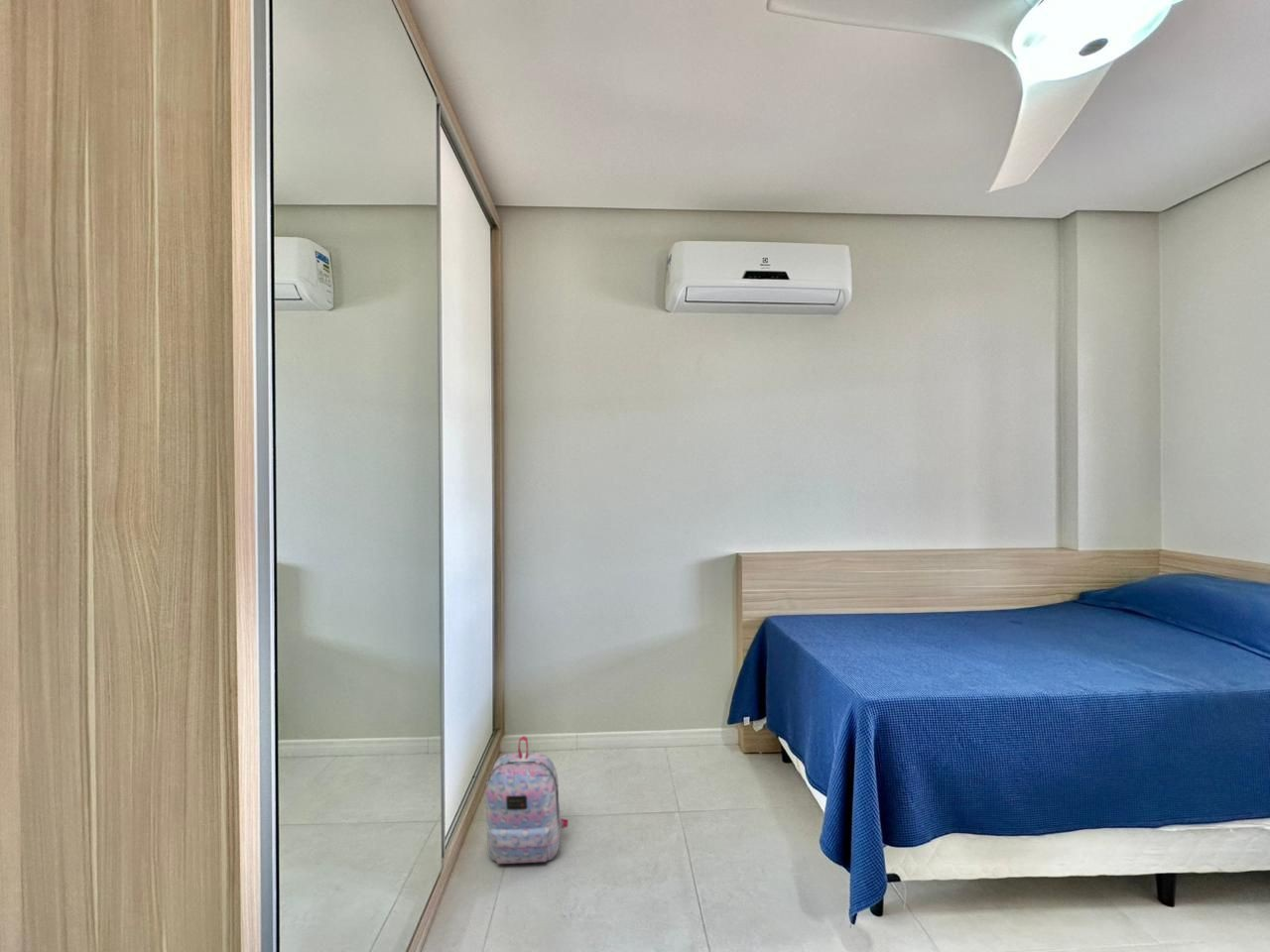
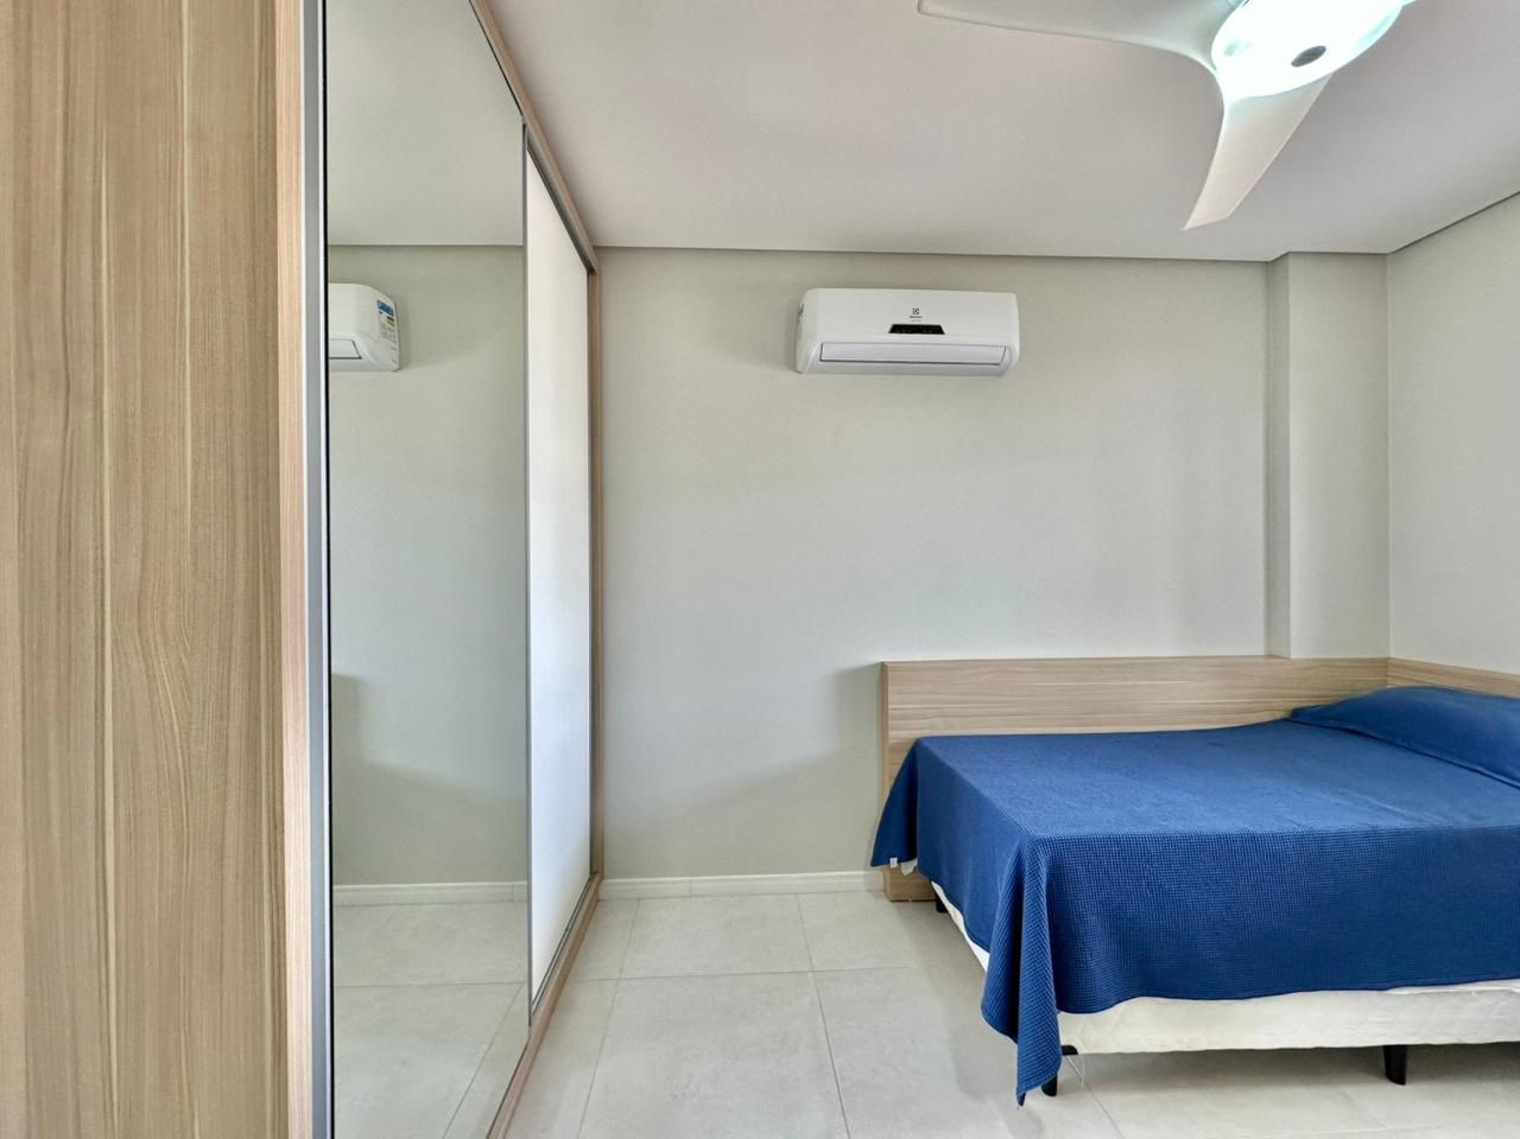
- backpack [484,735,570,865]
